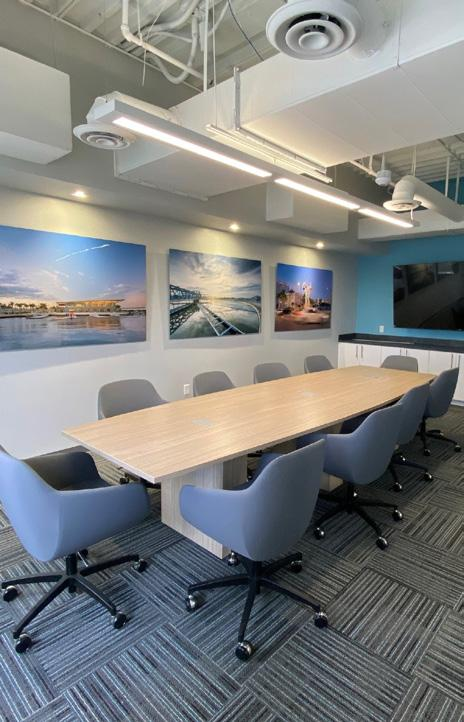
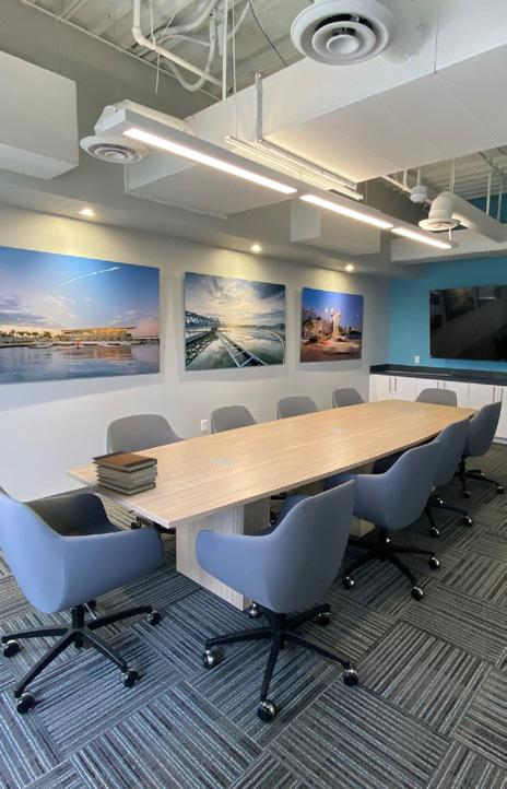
+ book stack [91,450,158,496]
